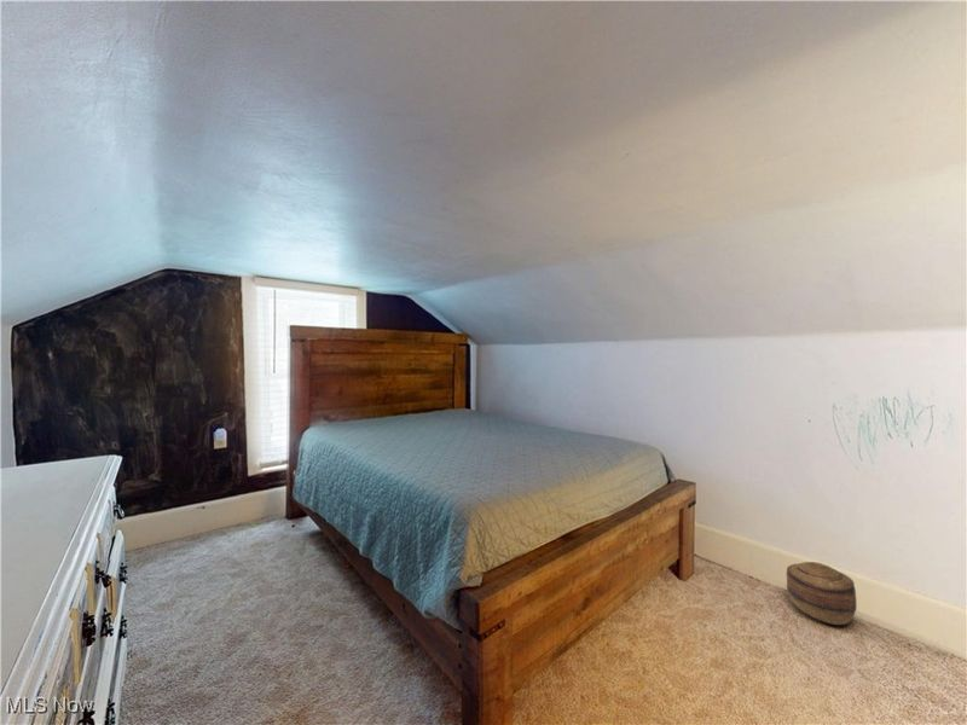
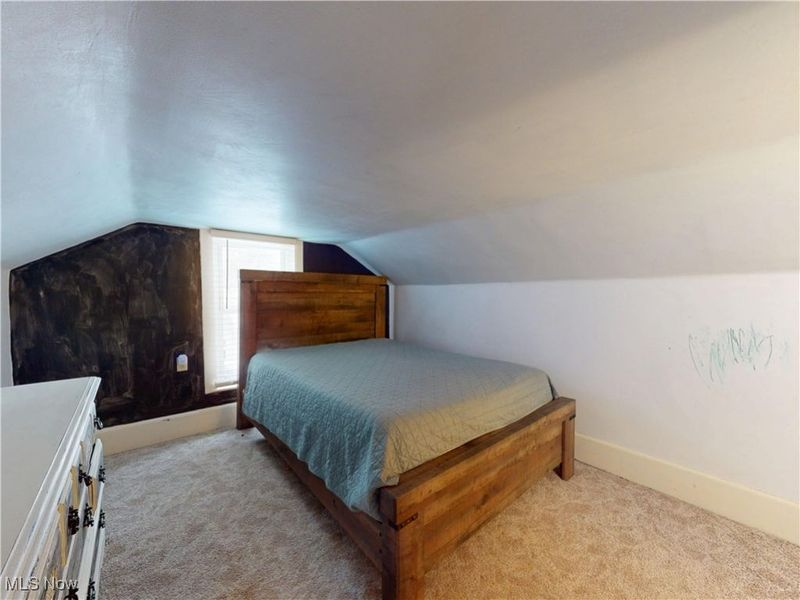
- basket [786,561,858,626]
